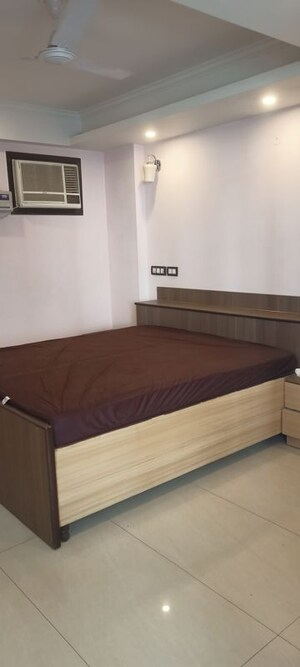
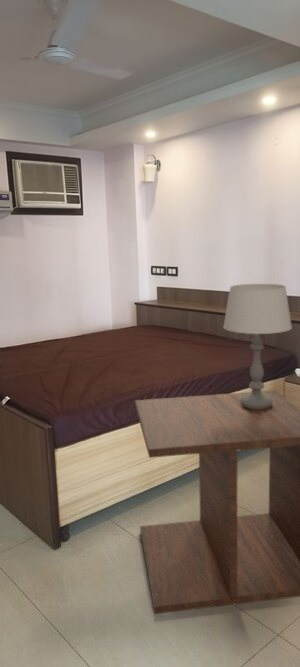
+ side table [134,389,300,615]
+ table lamp [222,283,293,409]
